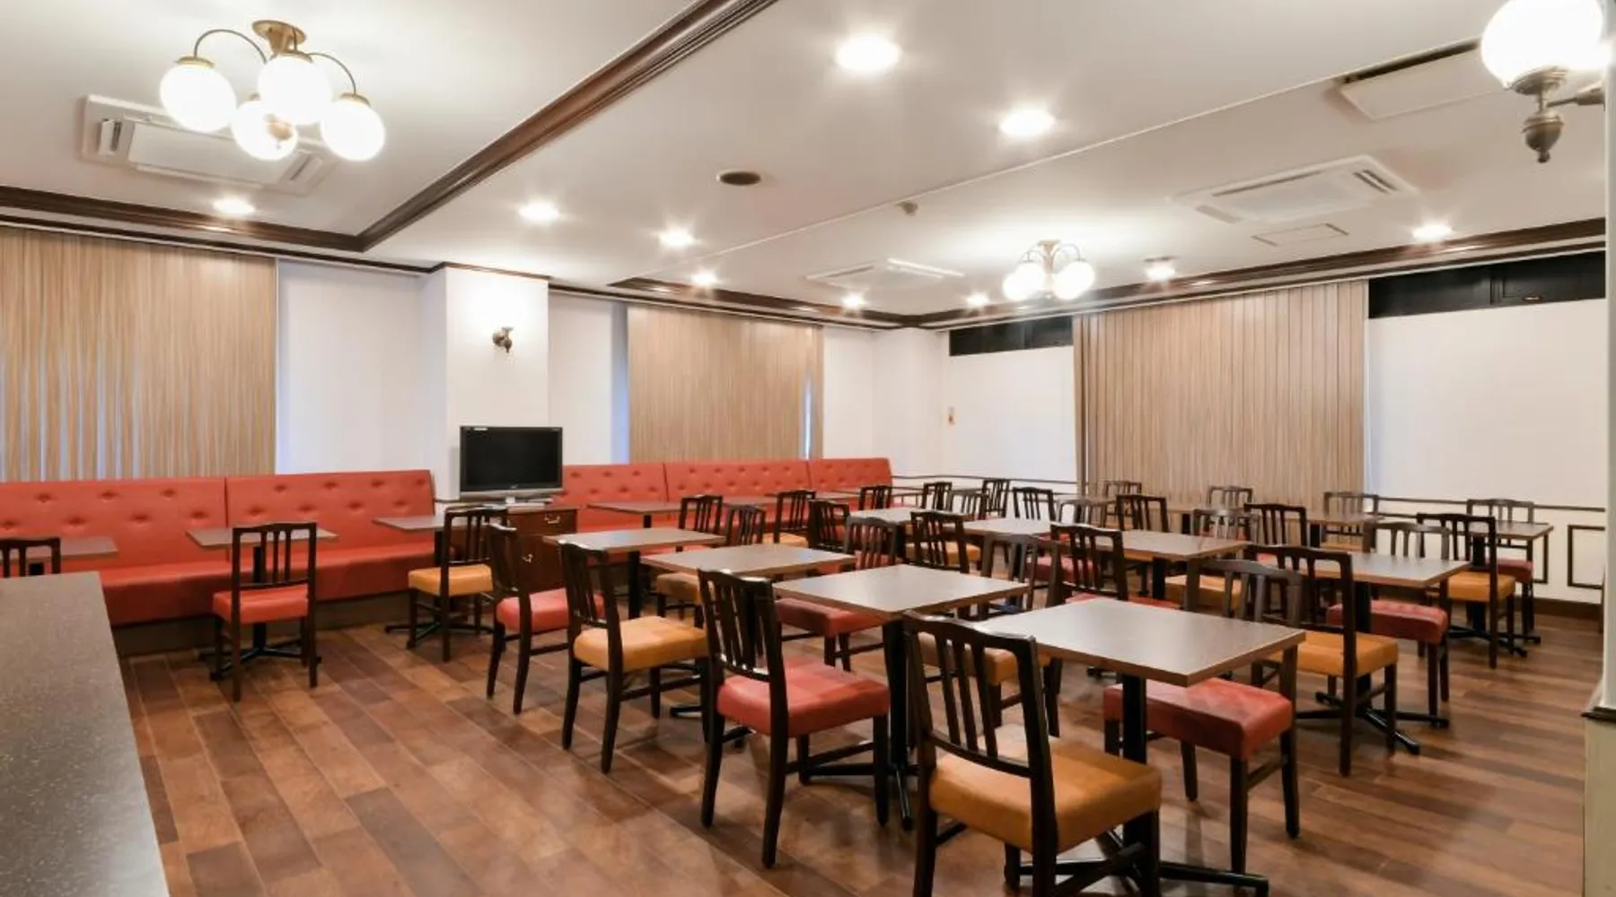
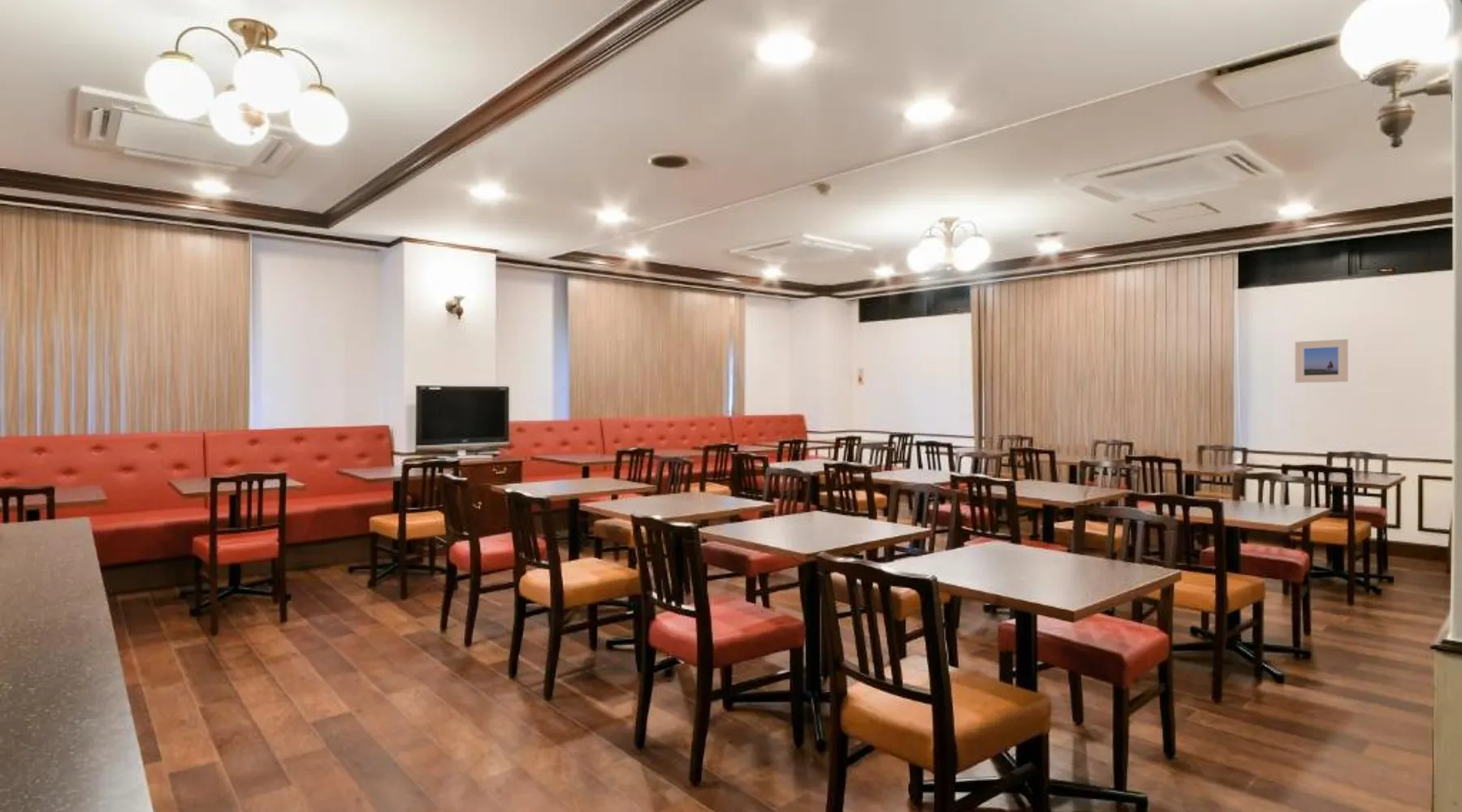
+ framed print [1295,339,1349,383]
